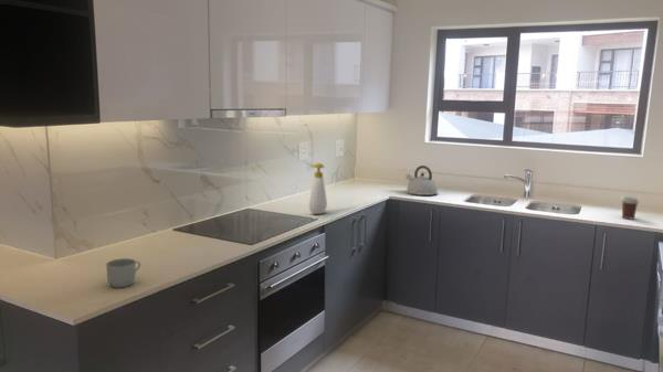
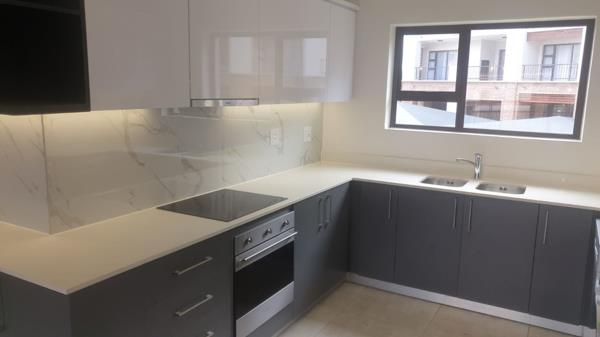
- coffee cup [620,196,640,221]
- kettle [404,164,439,196]
- soap bottle [308,162,328,215]
- mug [105,257,141,288]
